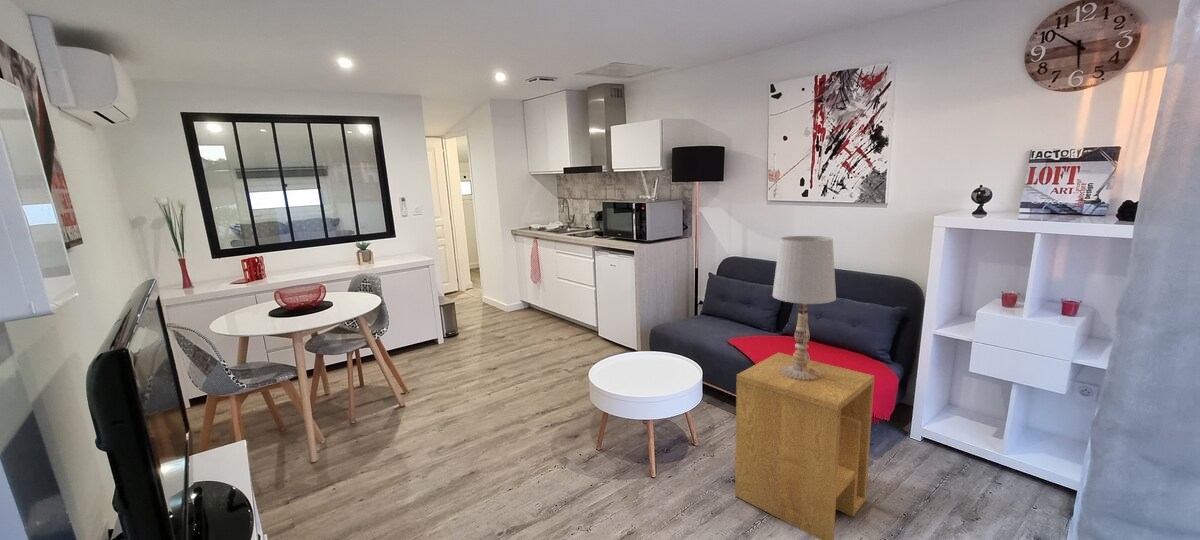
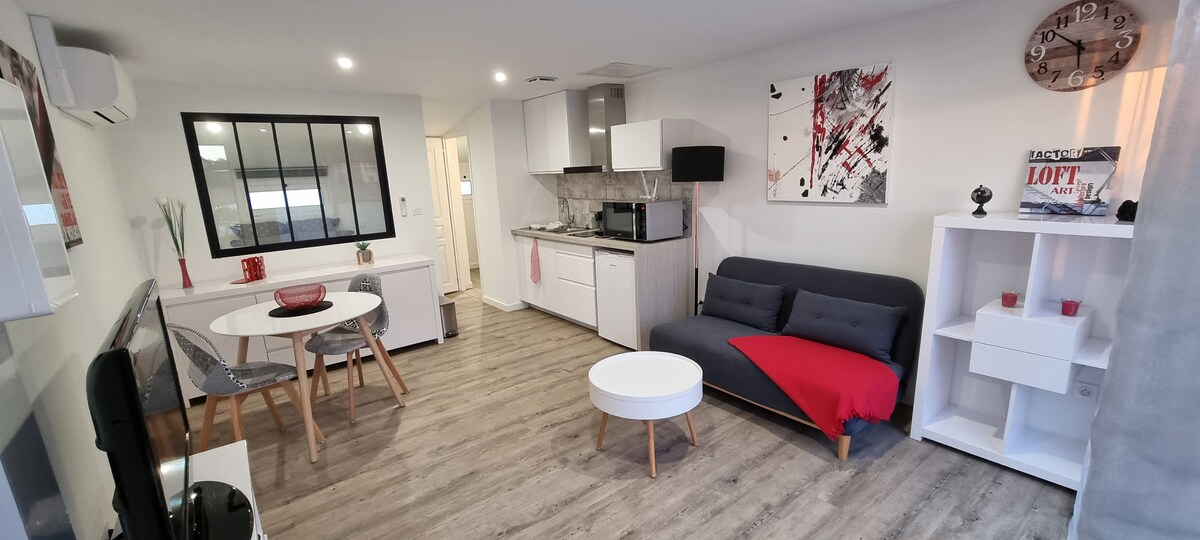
- side table [734,352,875,540]
- table lamp [771,235,837,381]
